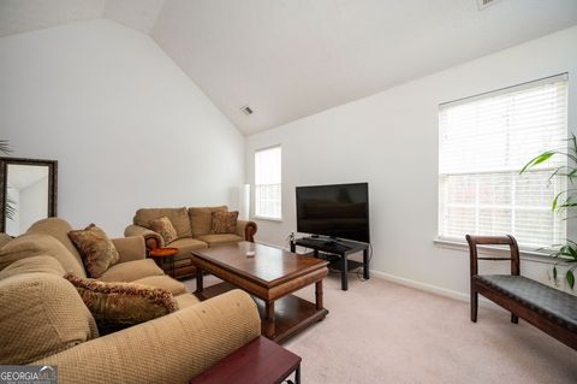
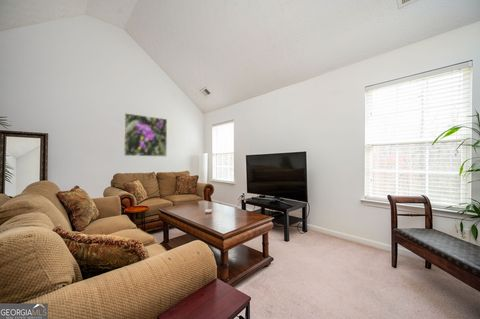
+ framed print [123,112,168,157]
